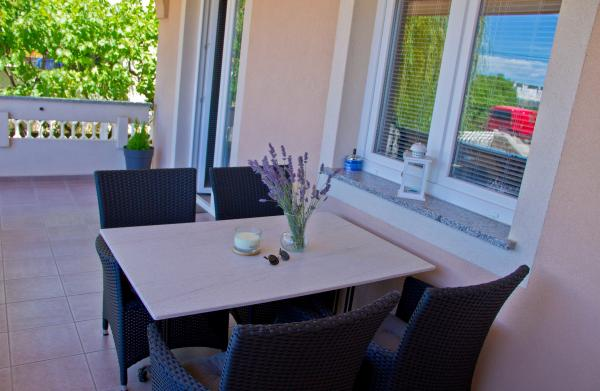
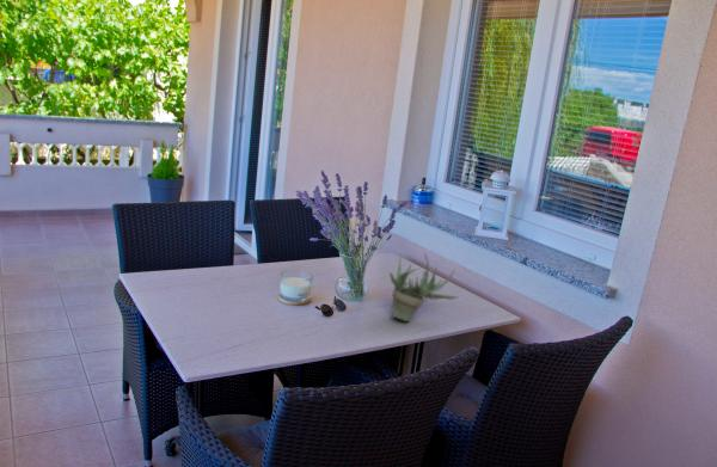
+ succulent plant [388,251,459,322]
